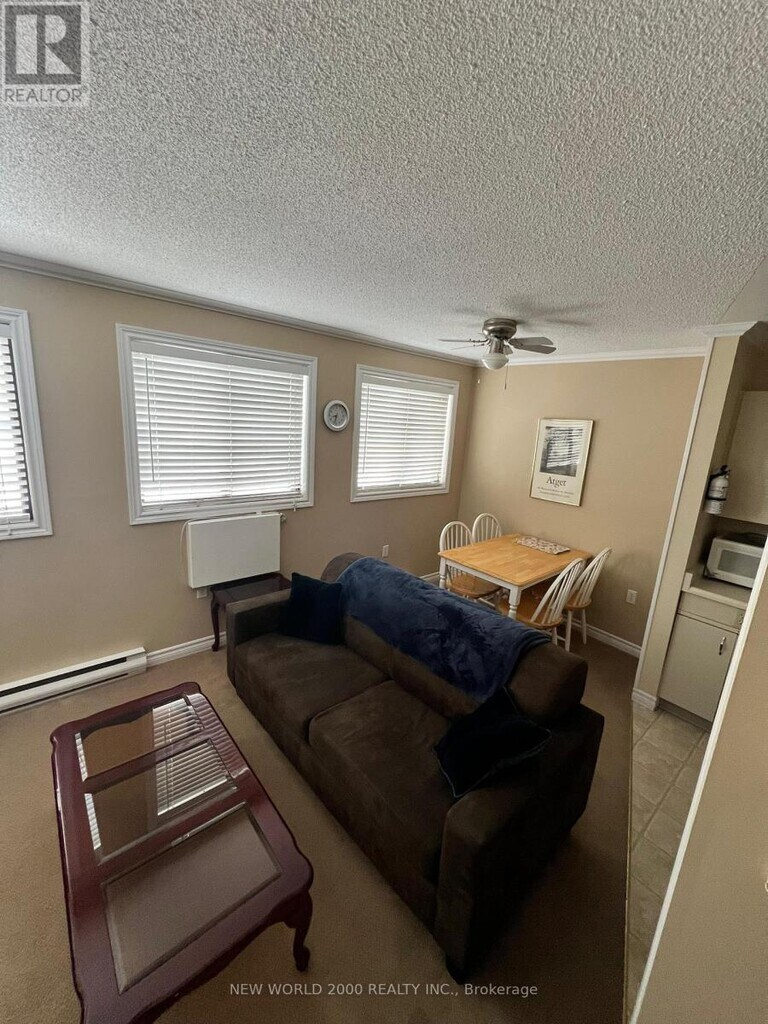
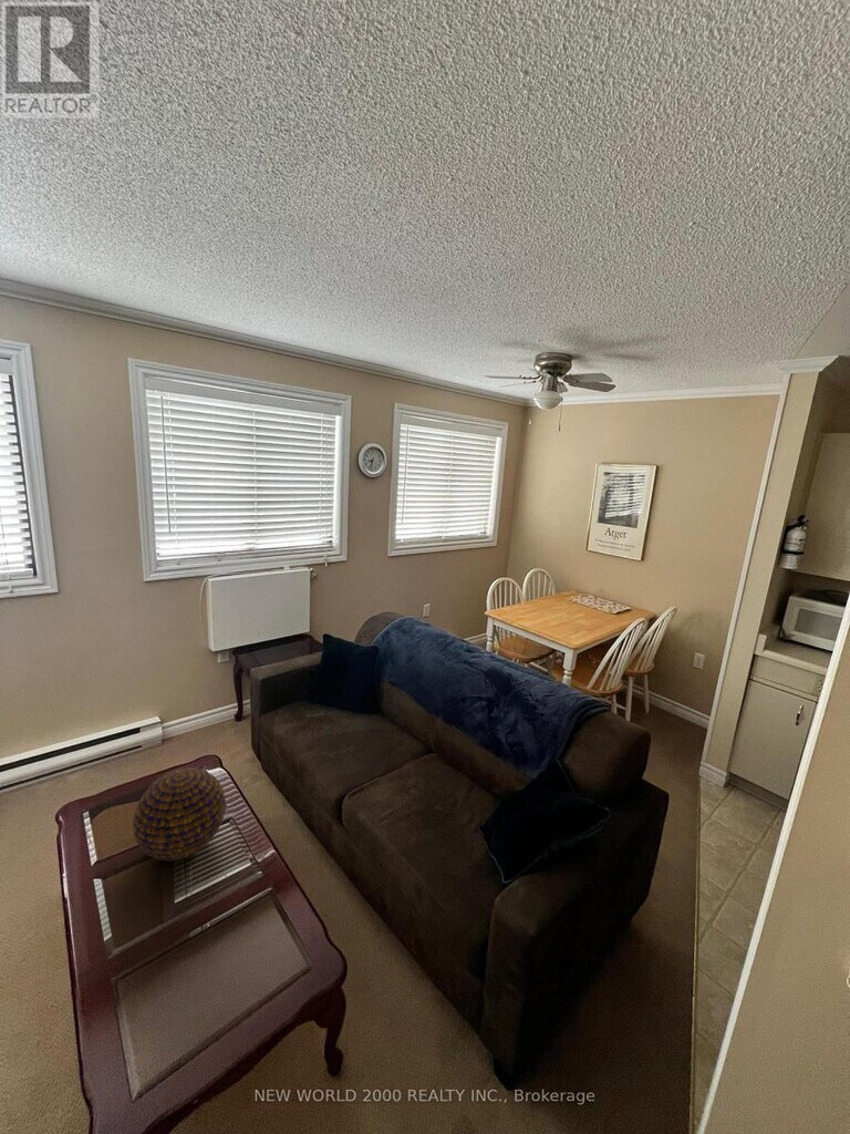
+ decorative orb [132,766,227,862]
